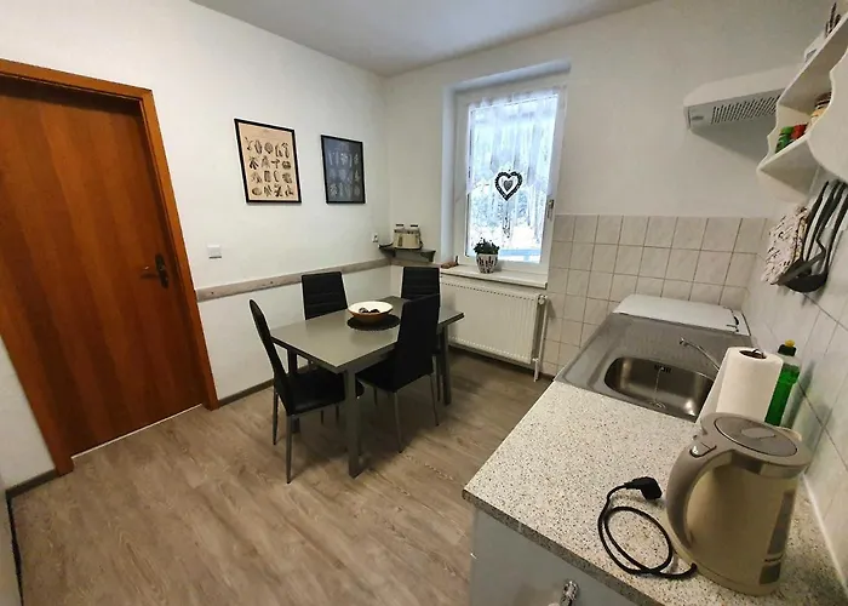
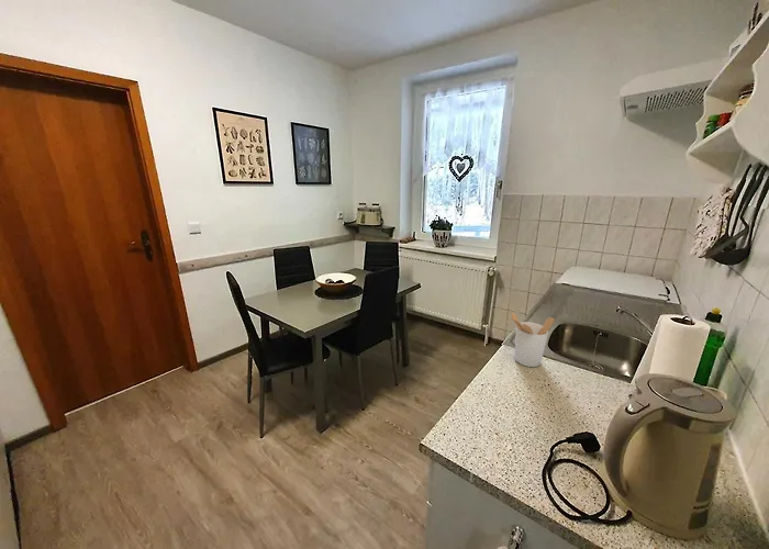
+ utensil holder [510,312,556,368]
